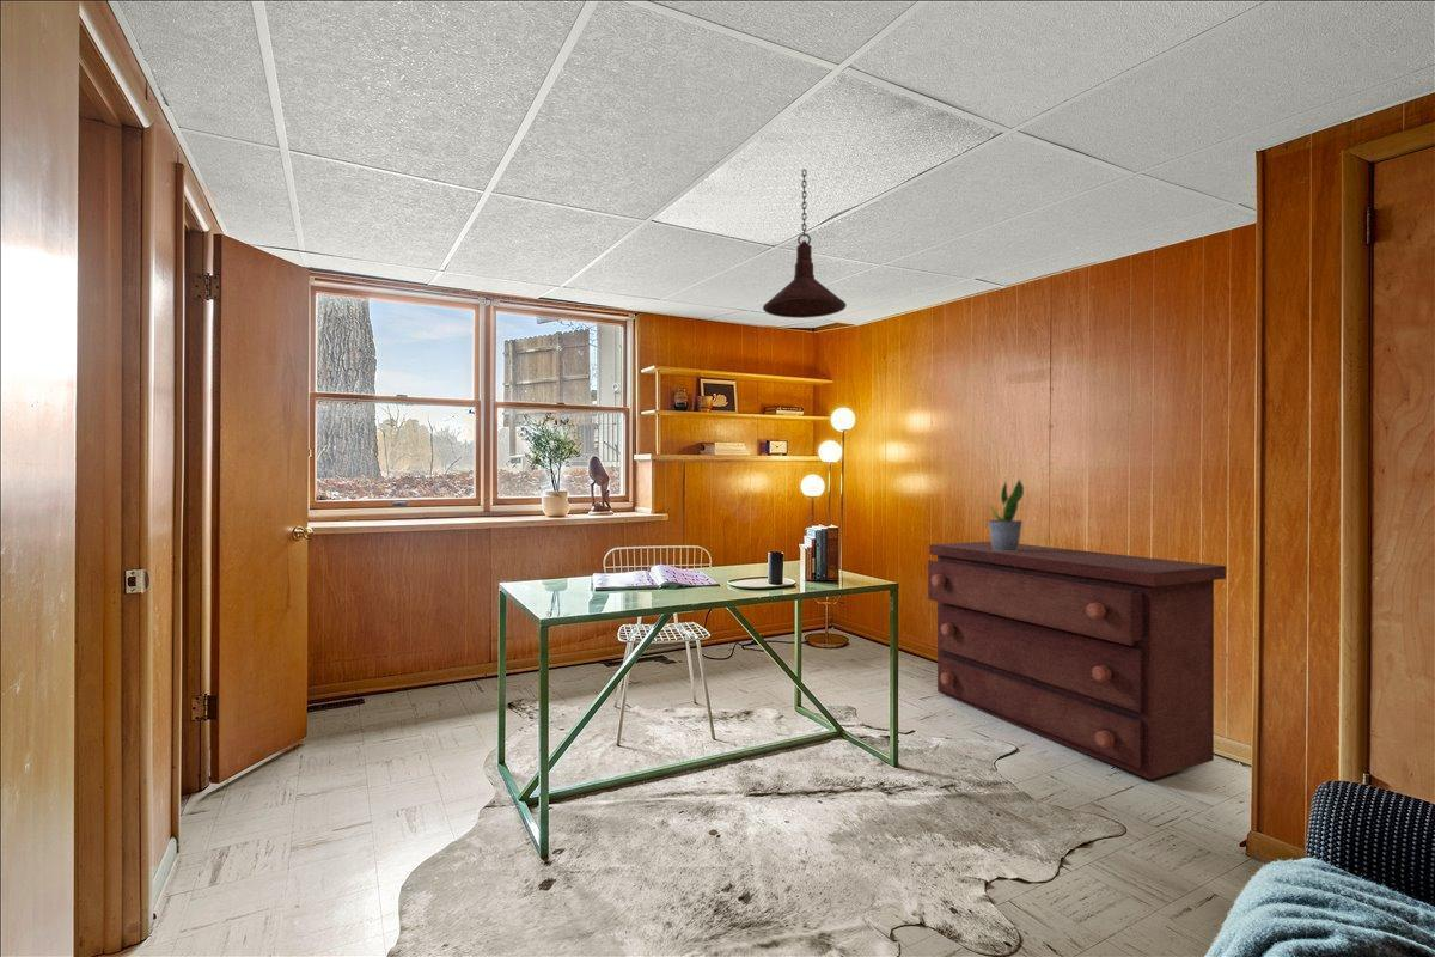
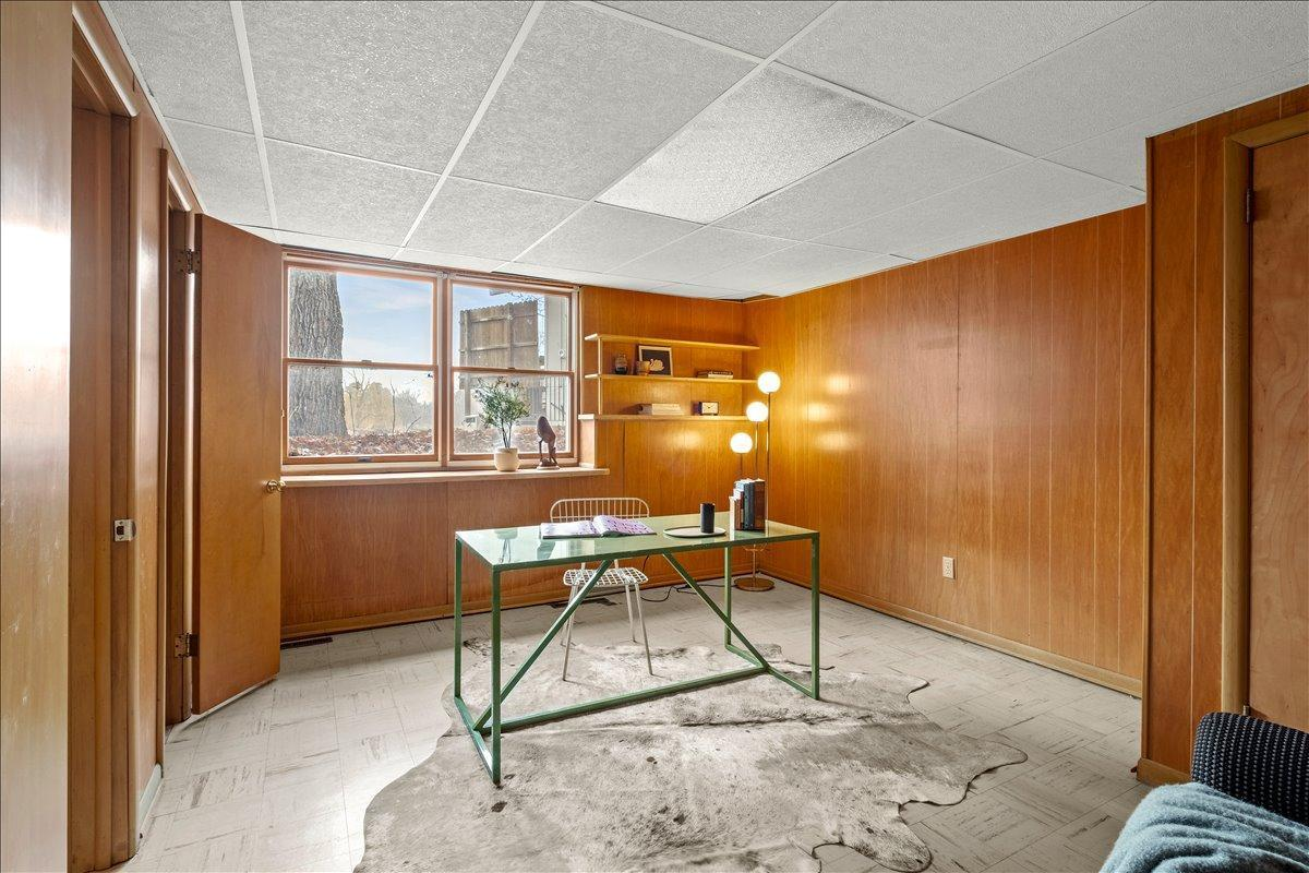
- potted plant [987,478,1025,551]
- dresser [927,541,1227,781]
- pendant light [762,167,848,319]
